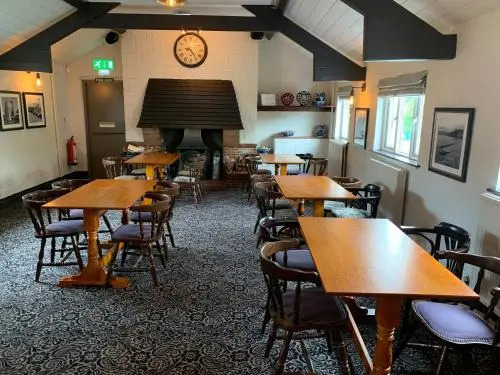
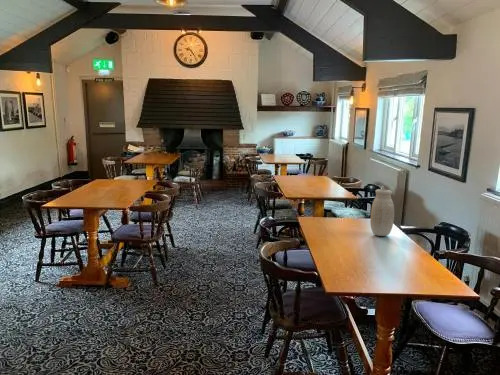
+ vase [369,188,395,237]
